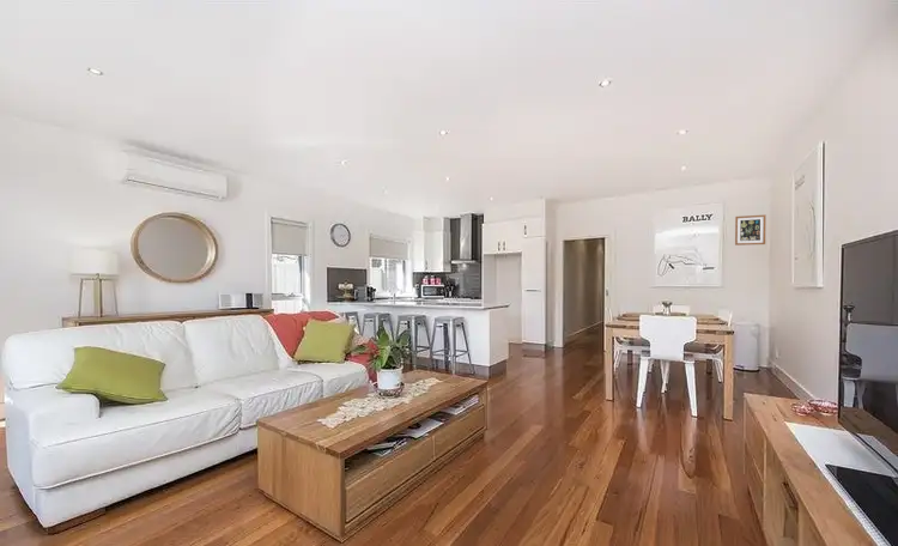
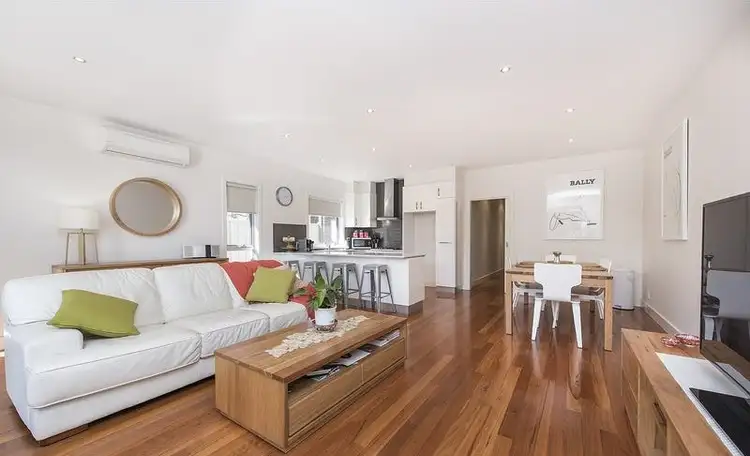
- wall art [734,213,767,247]
